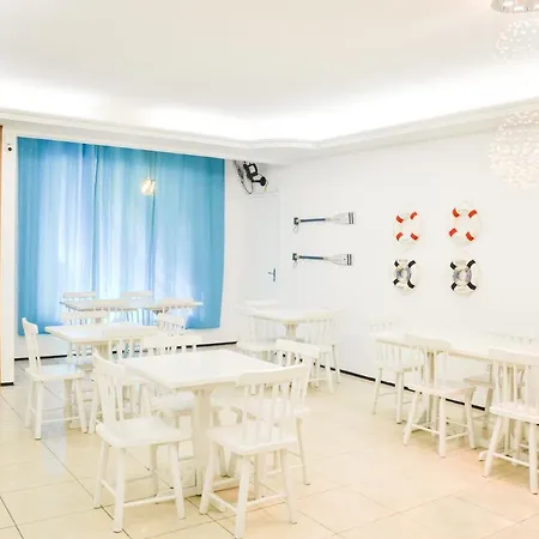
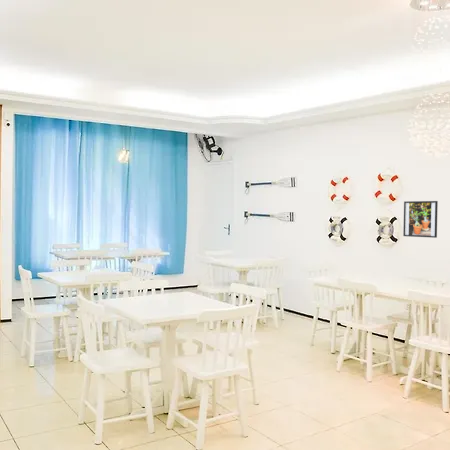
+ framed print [402,200,439,239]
